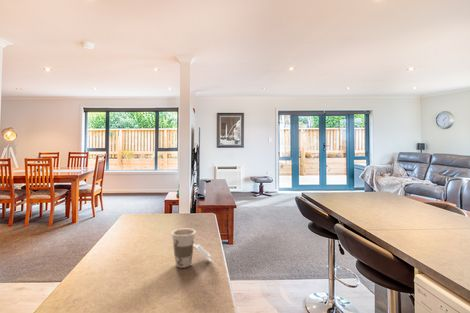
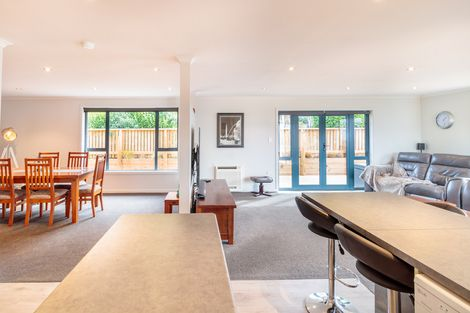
- cup [170,228,212,269]
